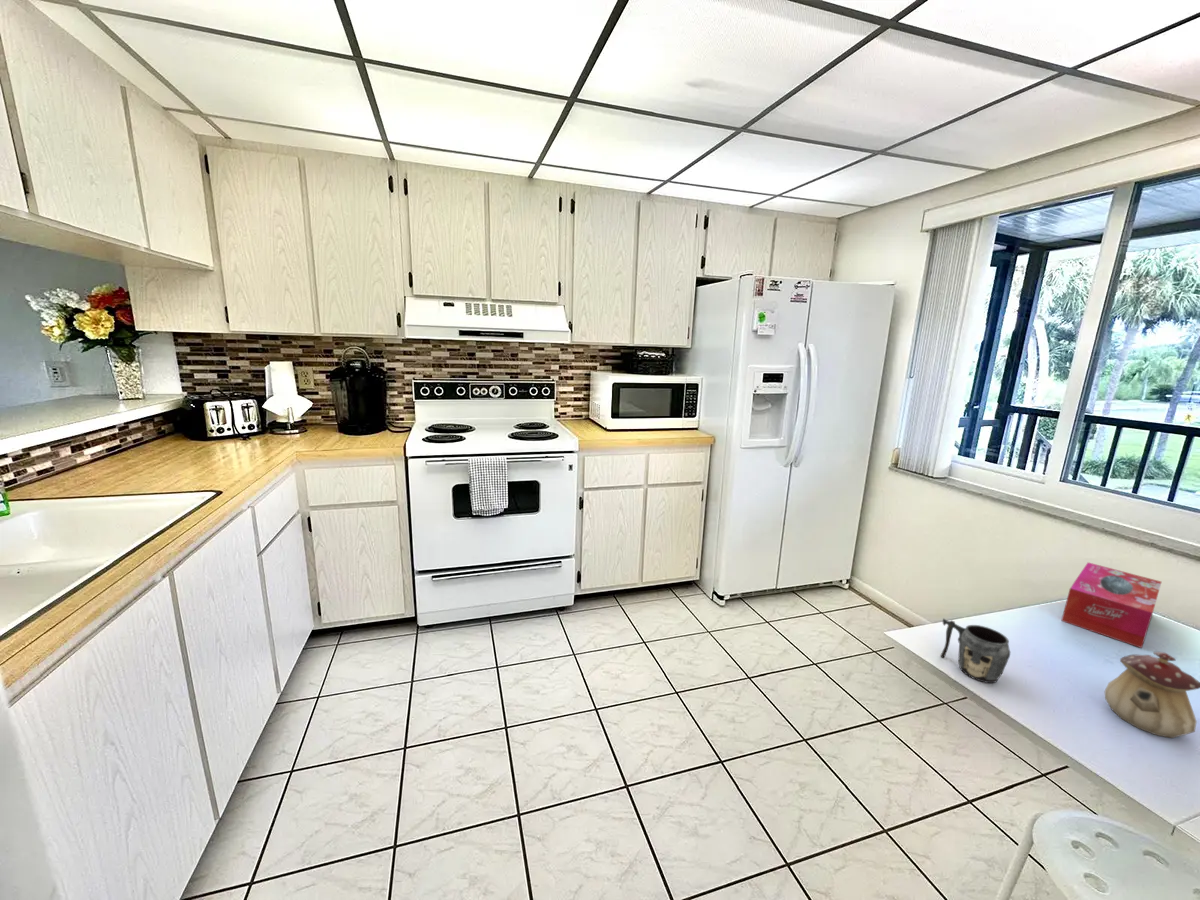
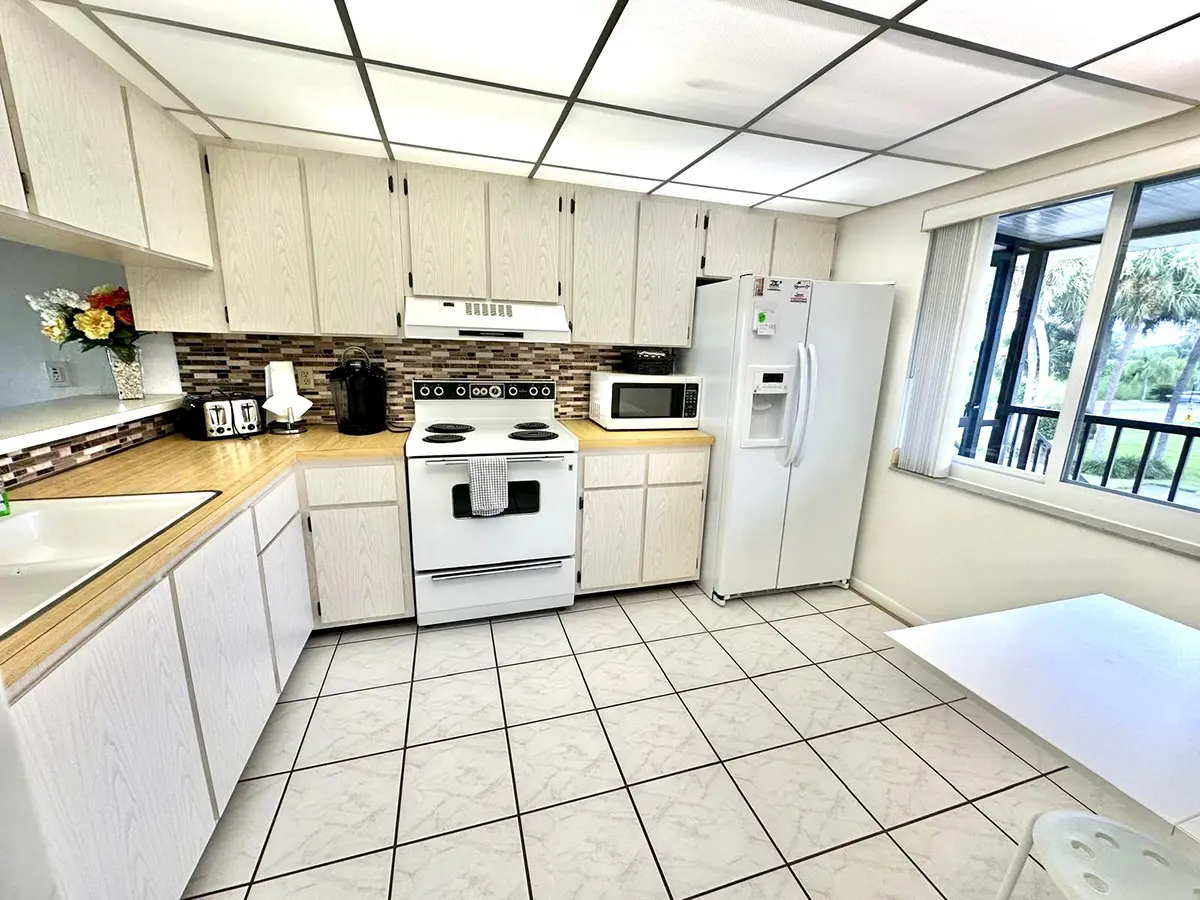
- mug [939,617,1011,684]
- teapot [1104,651,1200,739]
- tissue box [1060,561,1162,649]
